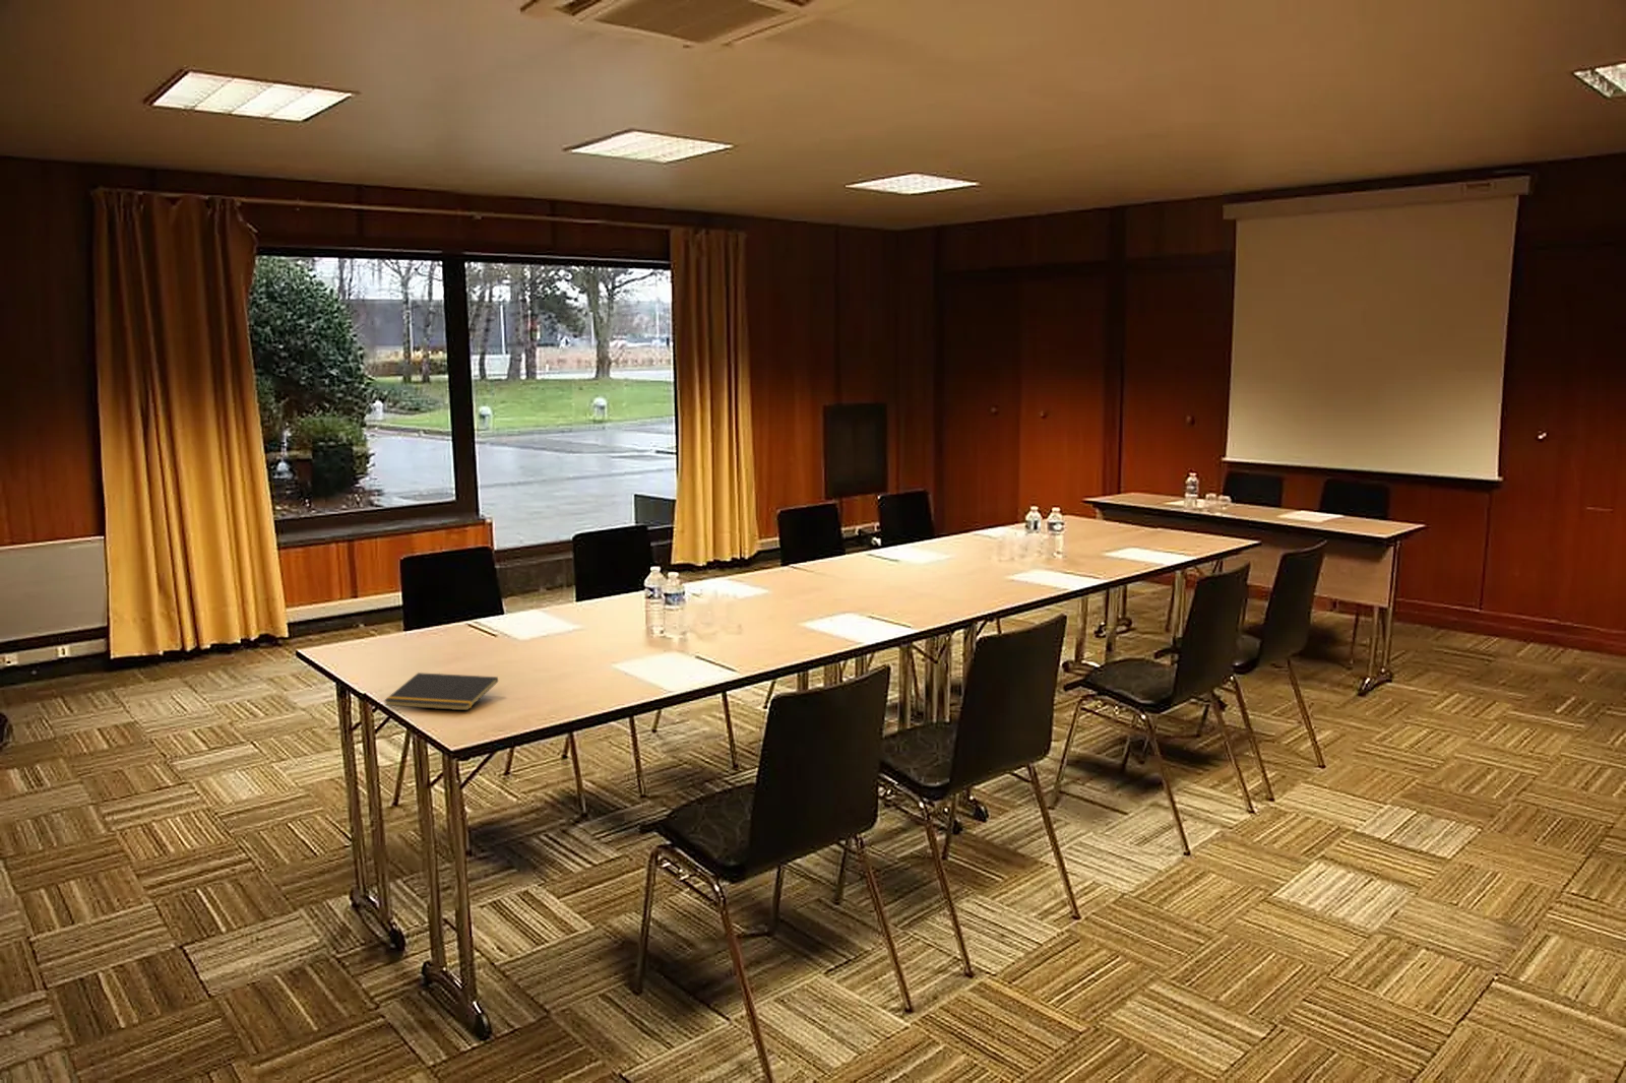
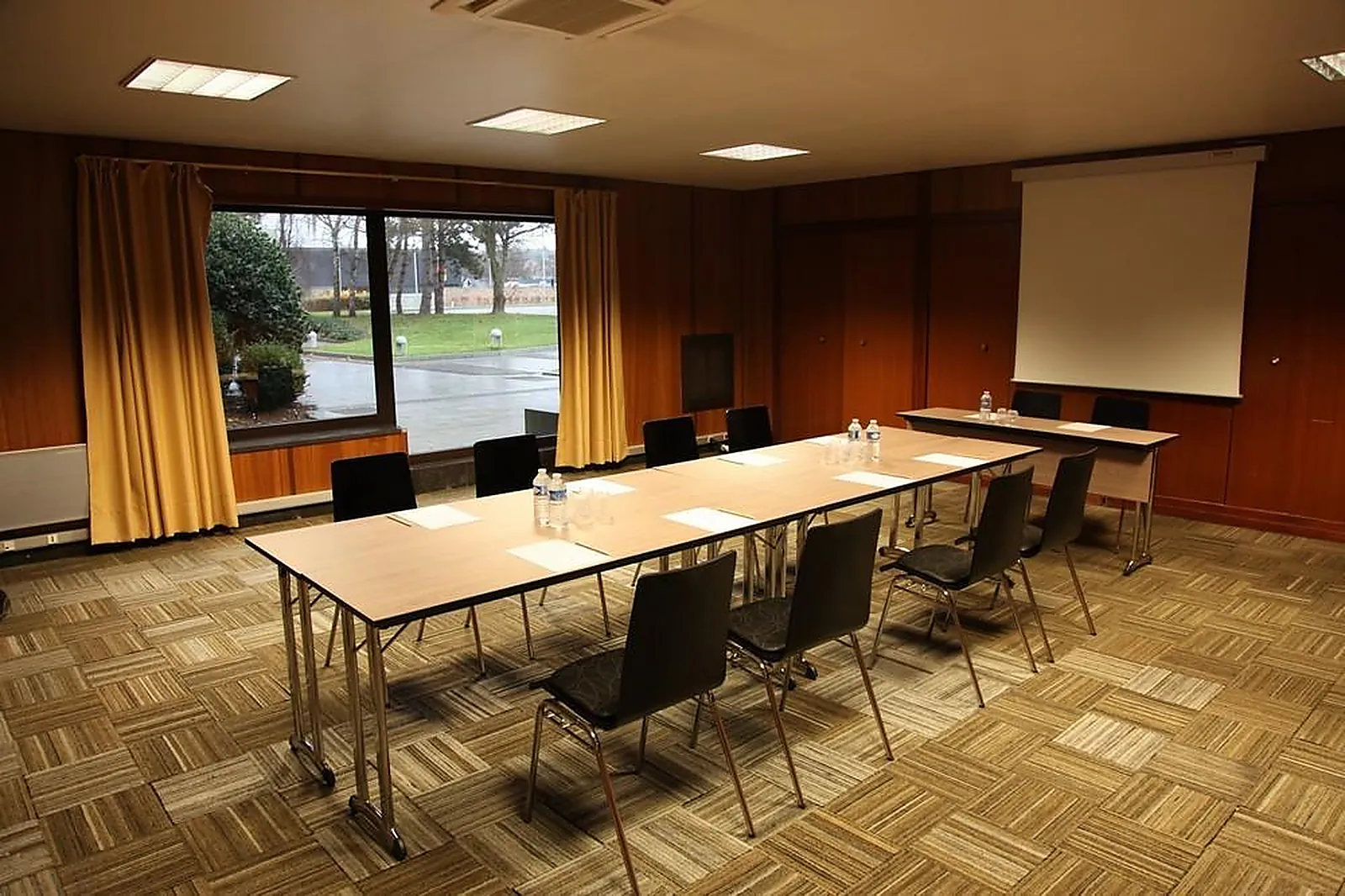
- notepad [383,672,499,711]
